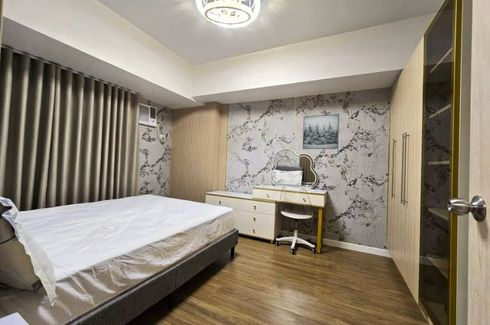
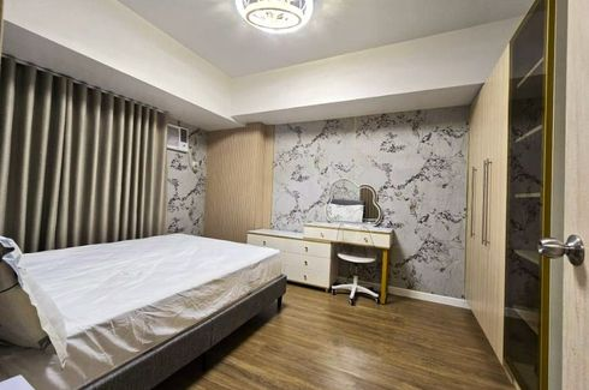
- wall art [302,113,340,150]
